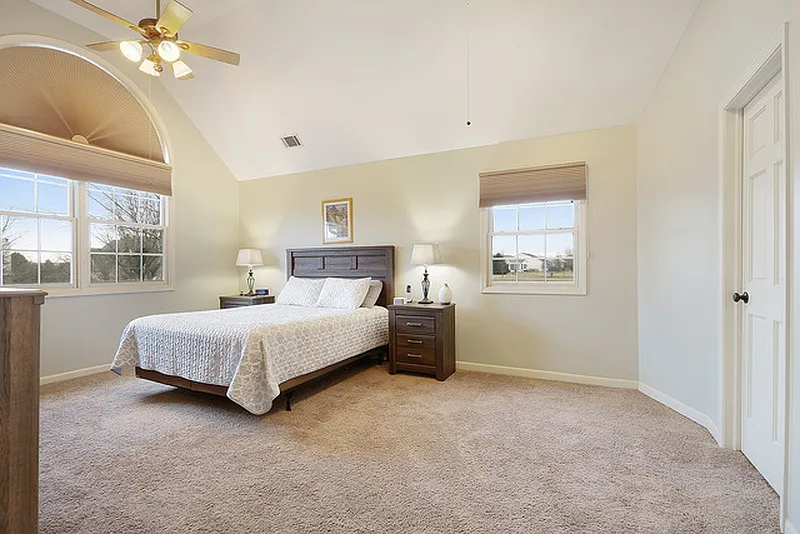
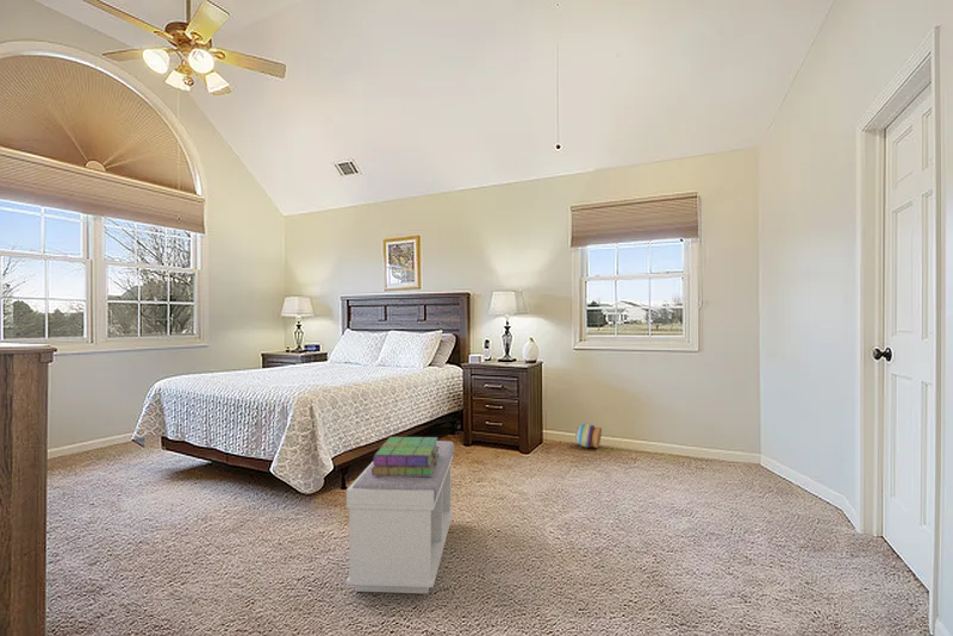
+ decorative ball [574,423,603,449]
+ bench [345,439,455,594]
+ stack of books [372,436,440,476]
